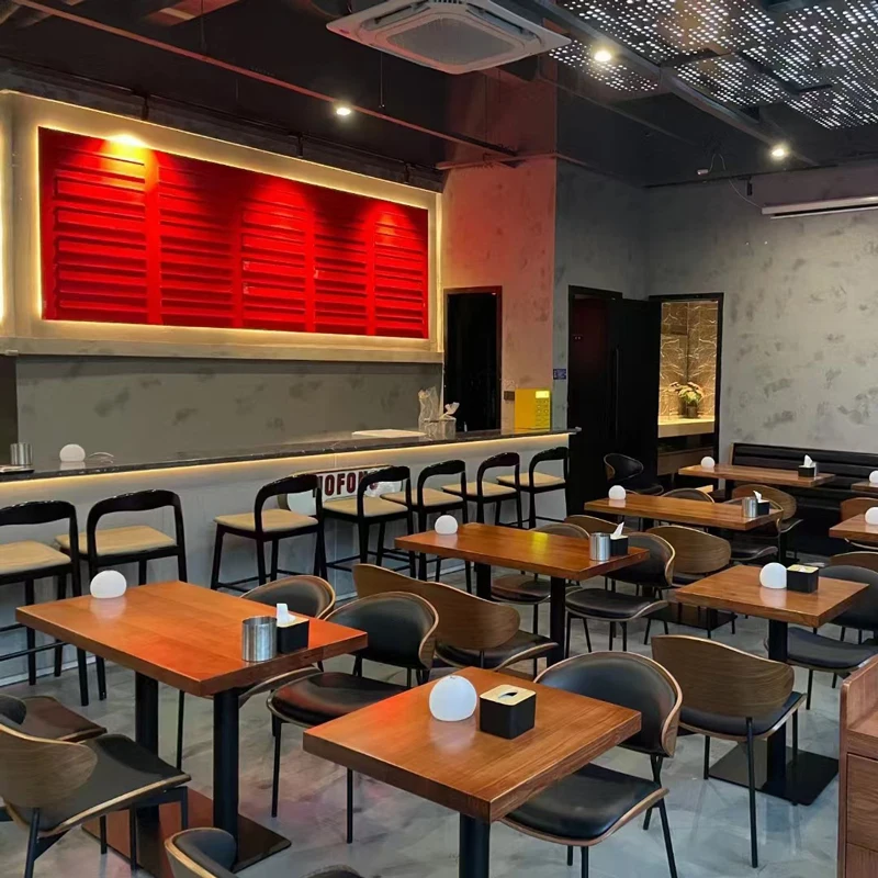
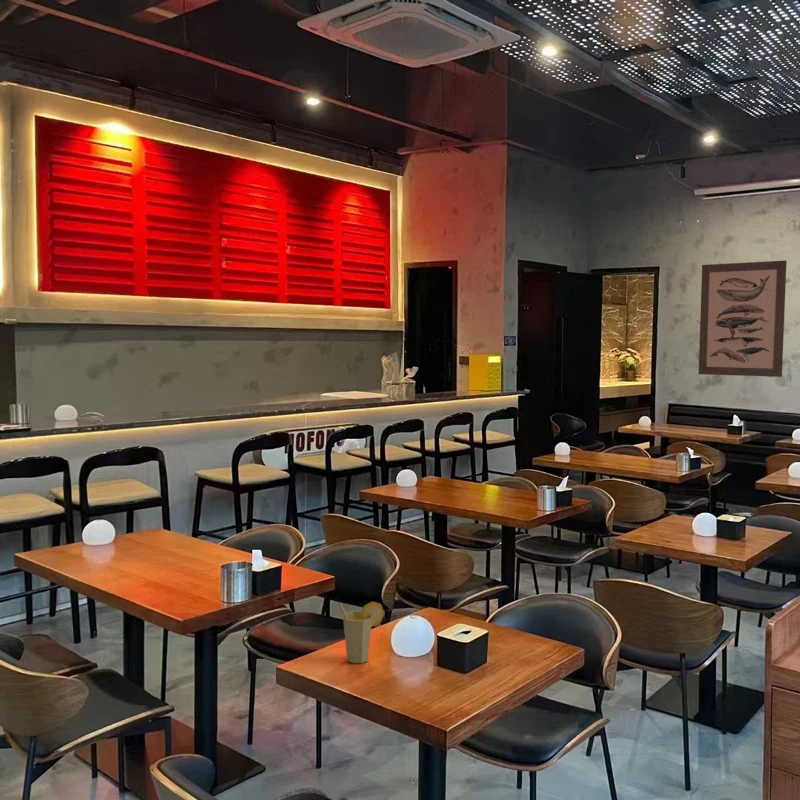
+ cup [337,601,385,664]
+ wall art [698,259,788,378]
